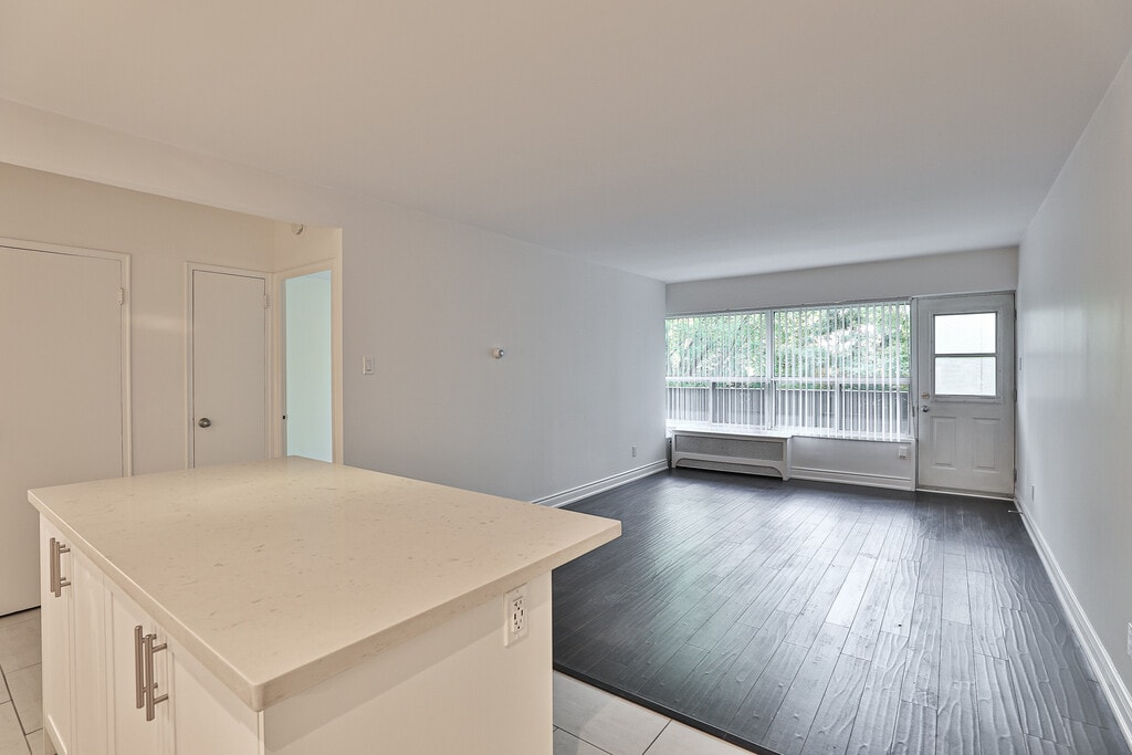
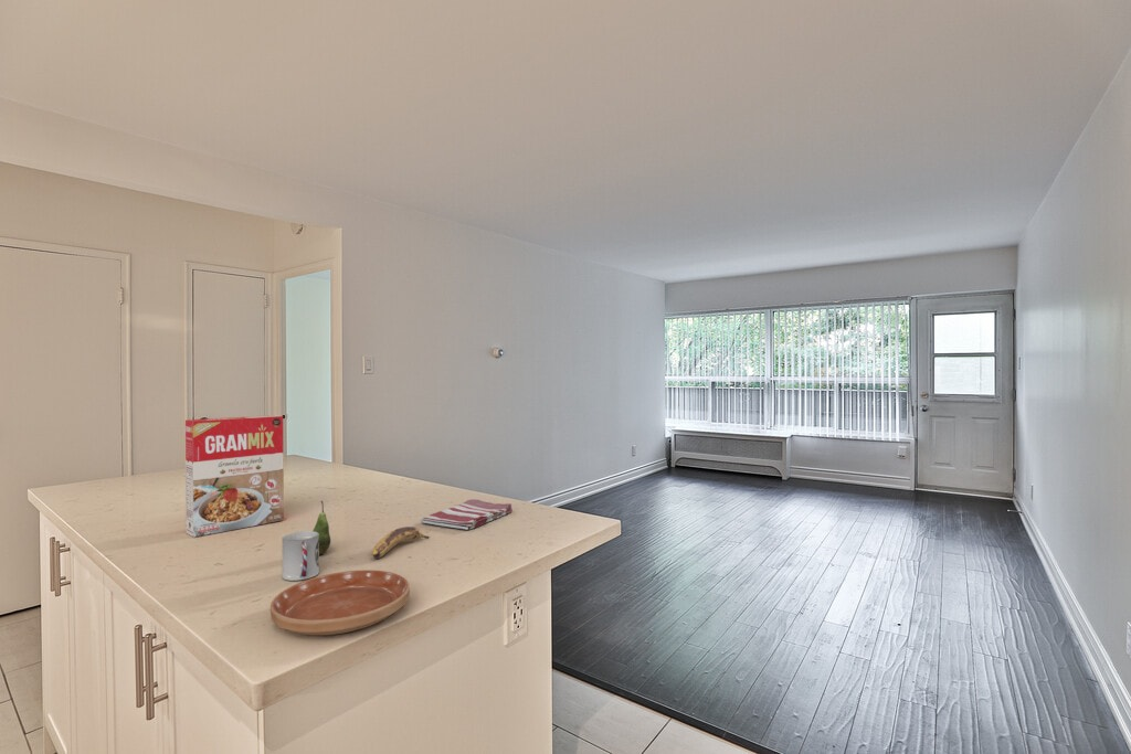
+ cup [282,530,320,582]
+ banana [371,525,430,560]
+ fruit [313,499,331,556]
+ saucer [269,569,411,636]
+ cereal box [184,414,285,539]
+ dish towel [421,498,514,531]
